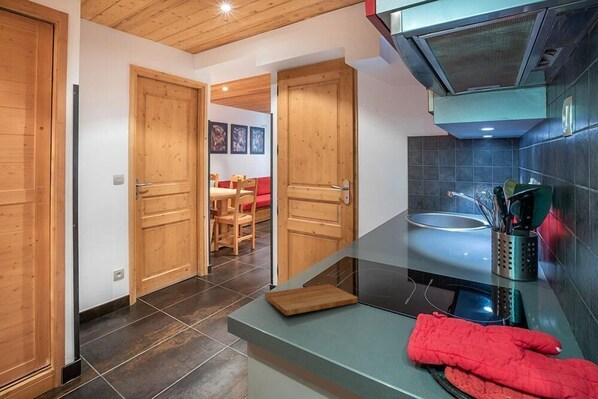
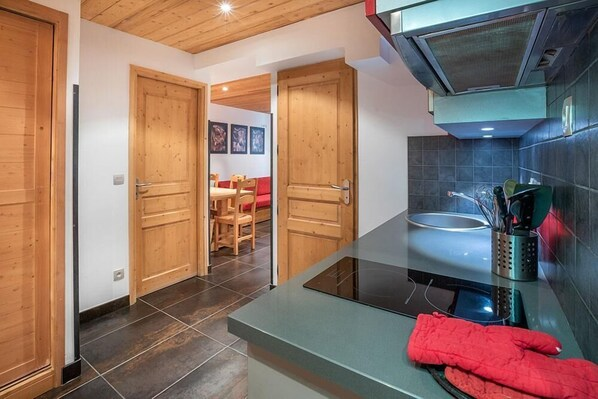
- cutting board [264,283,359,316]
